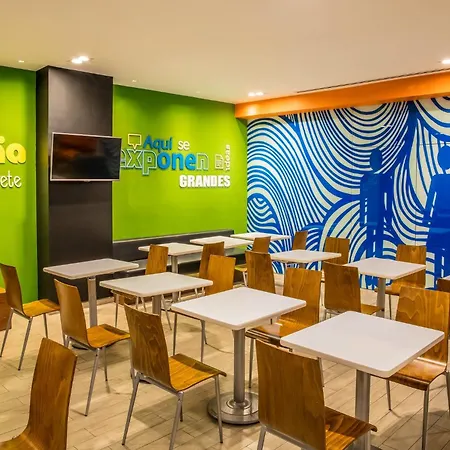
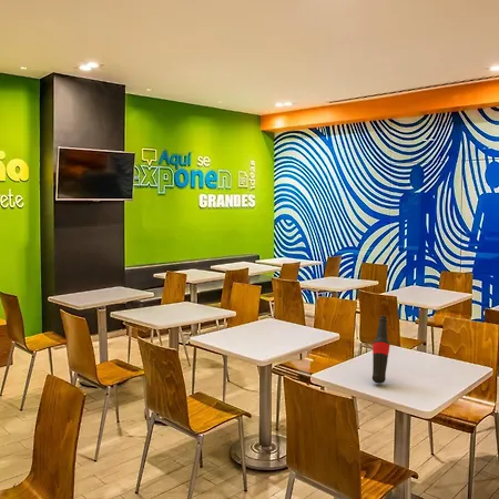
+ bottle [371,315,391,385]
